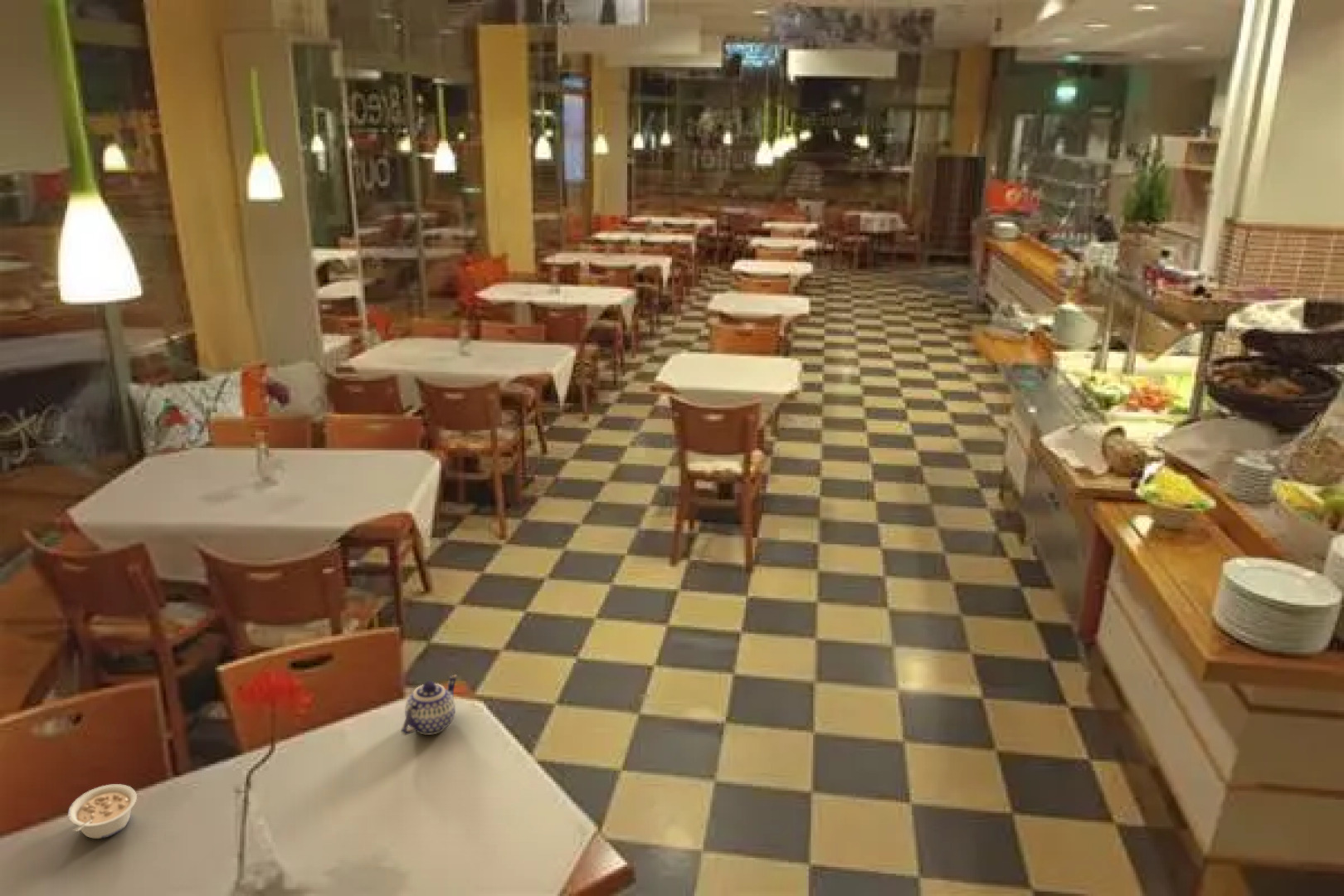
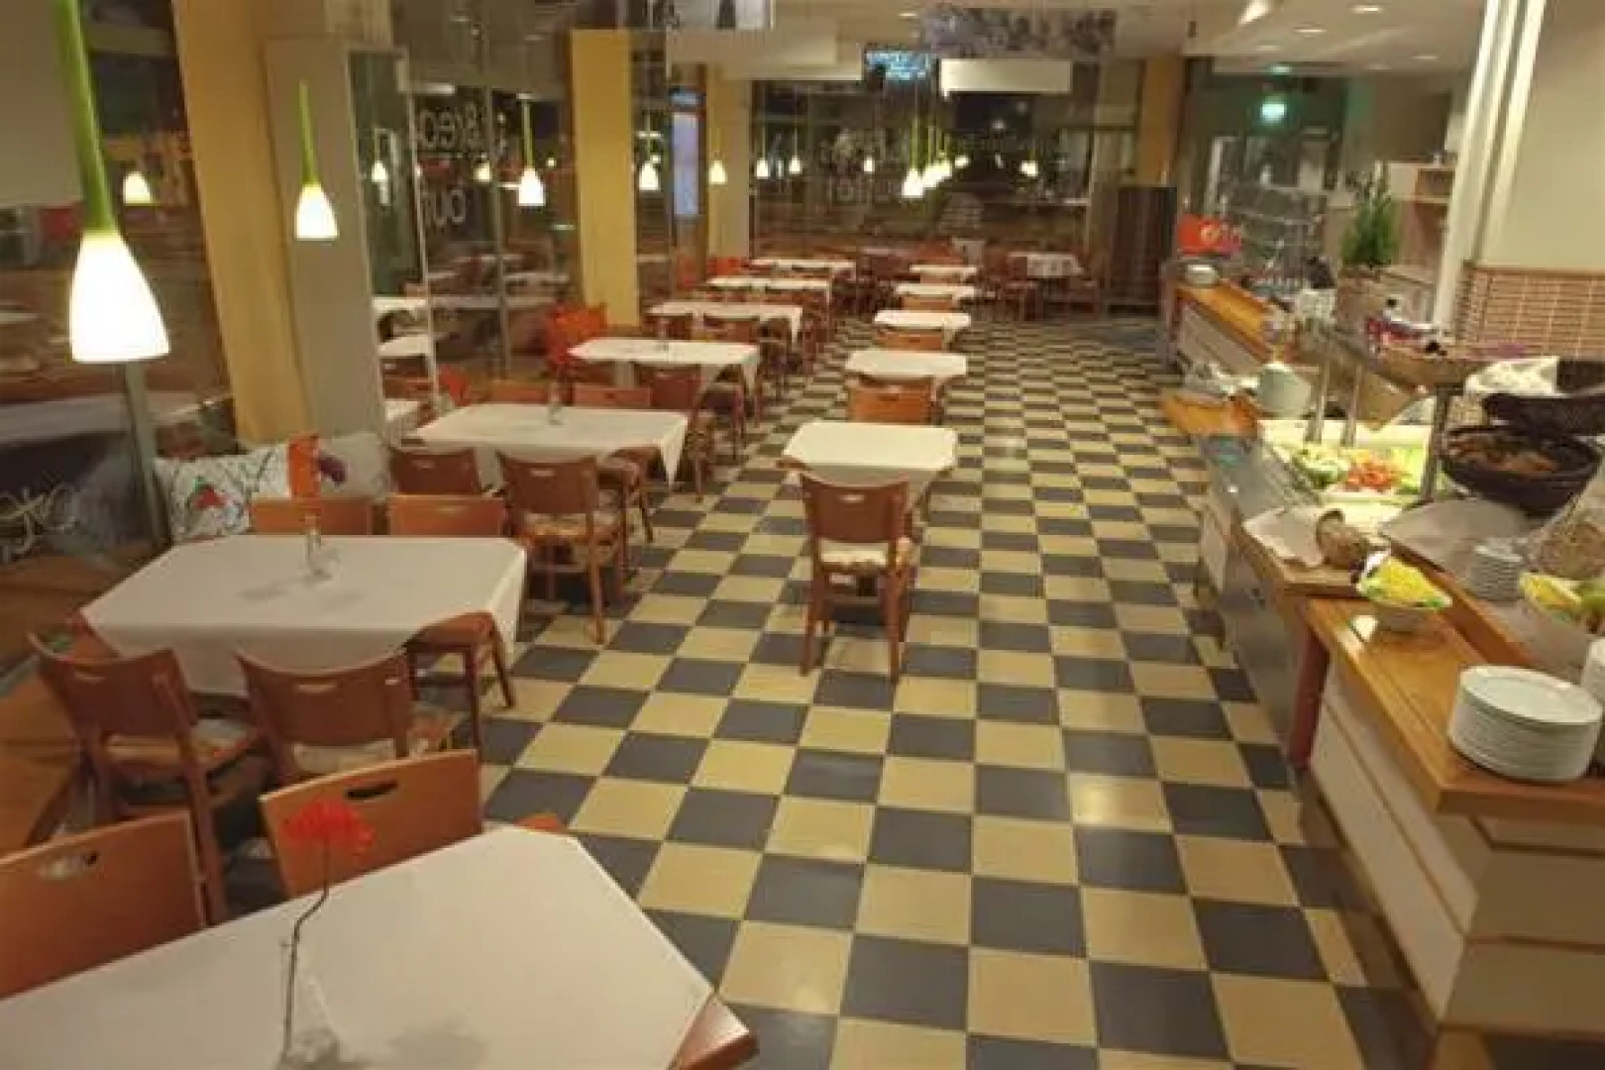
- teapot [401,674,458,736]
- legume [67,783,138,840]
